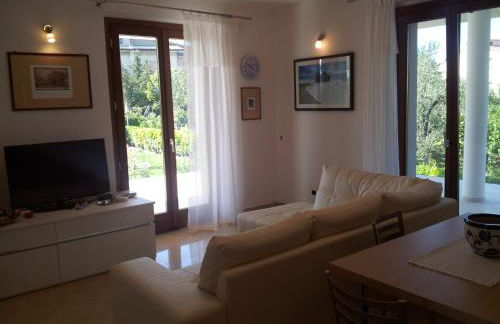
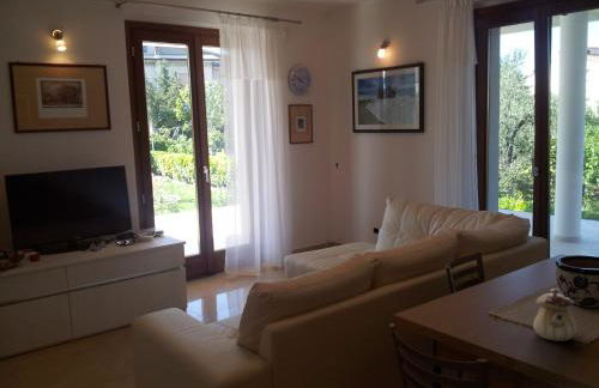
+ teapot [532,287,577,342]
